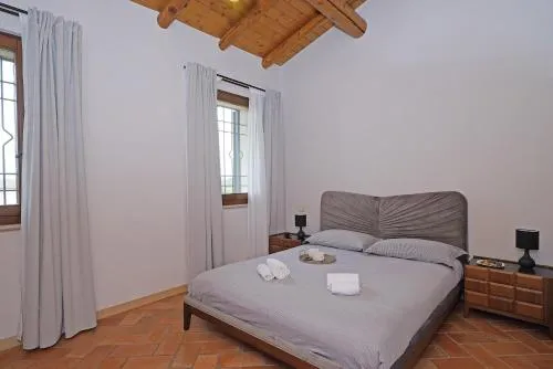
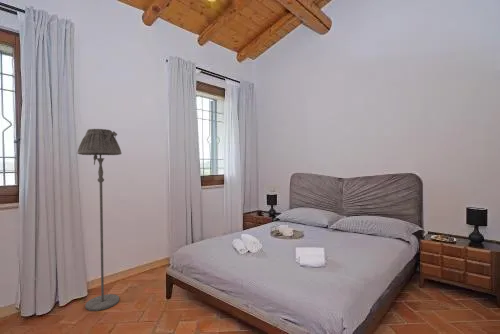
+ floor lamp [77,128,122,312]
